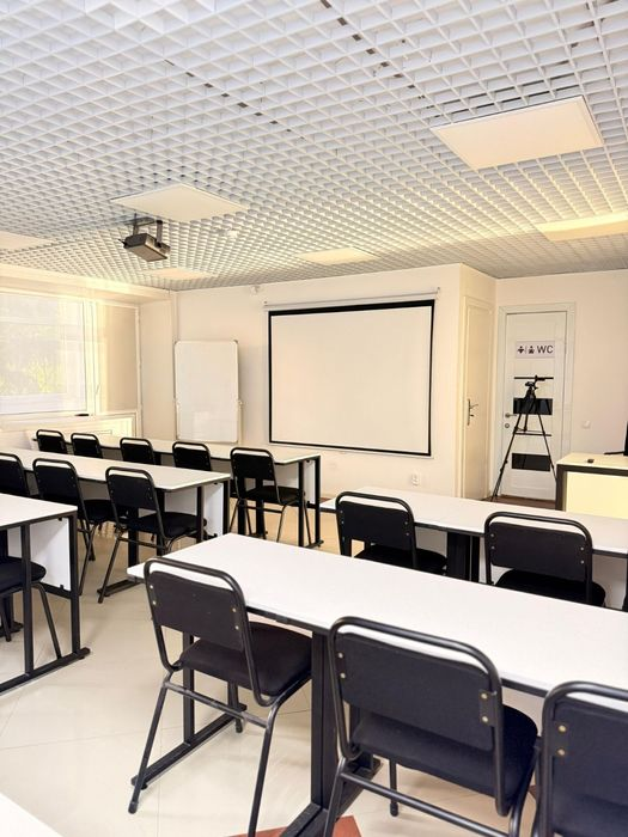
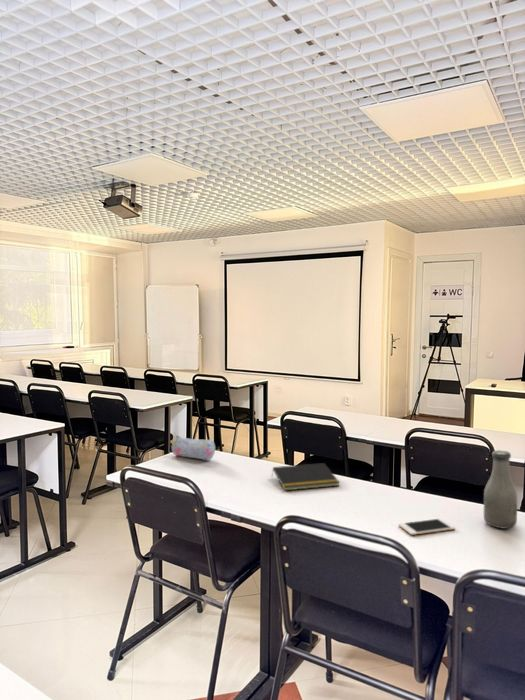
+ notepad [270,462,341,492]
+ pencil case [170,435,216,461]
+ cell phone [398,517,456,536]
+ bottle [483,449,518,530]
